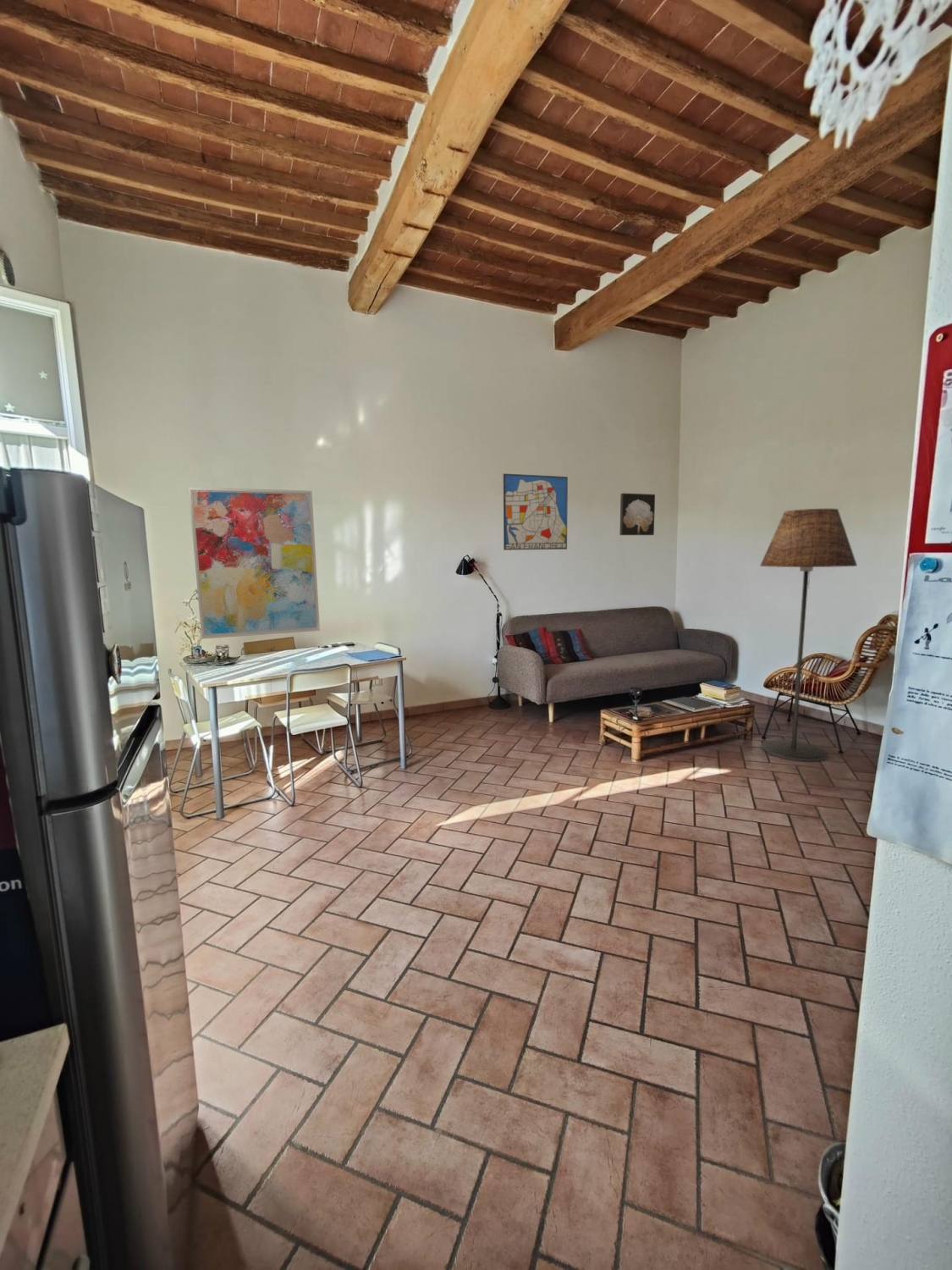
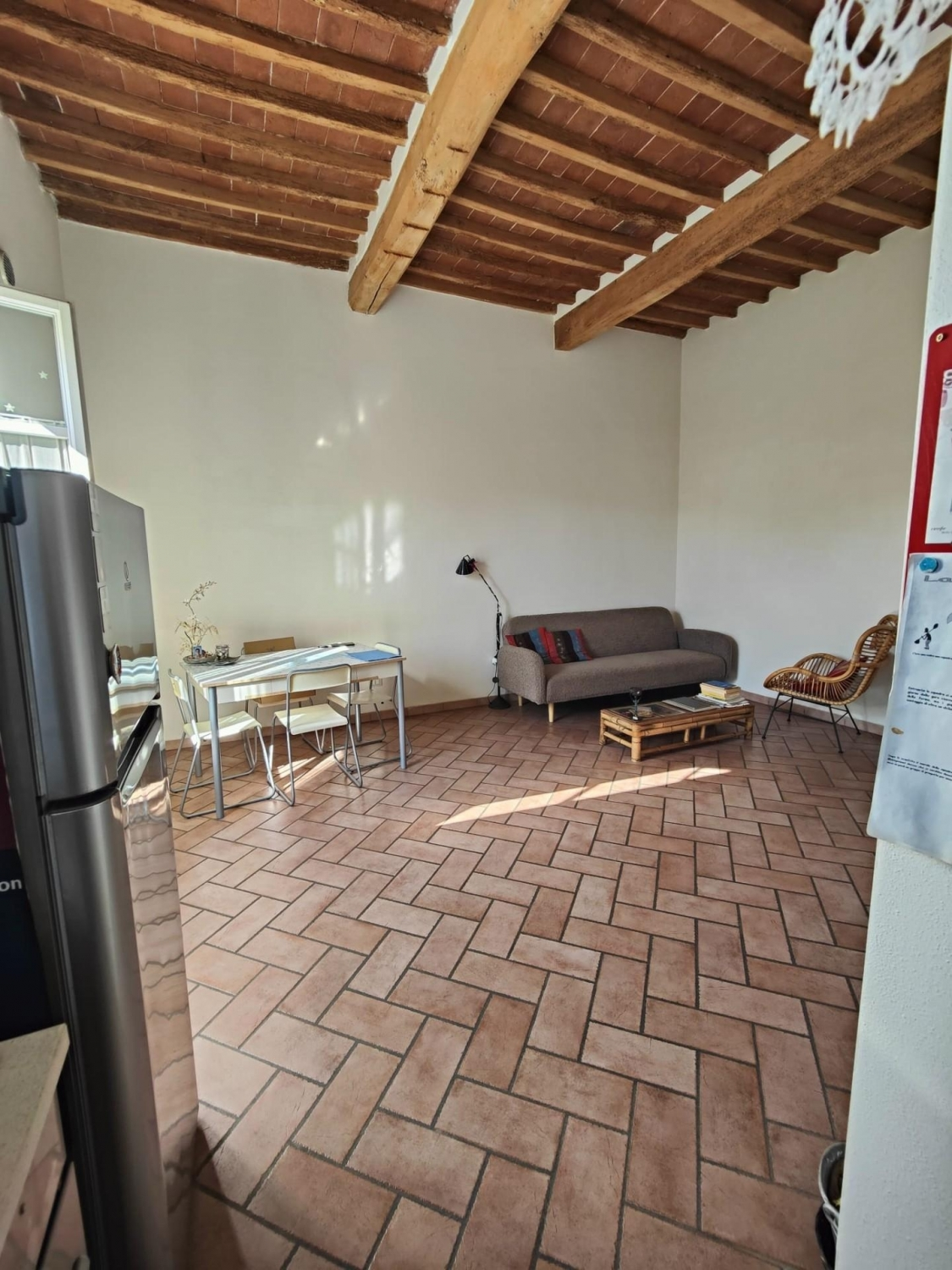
- wall art [503,472,569,551]
- wall art [619,493,656,536]
- floor lamp [759,508,858,763]
- wall art [187,486,321,640]
